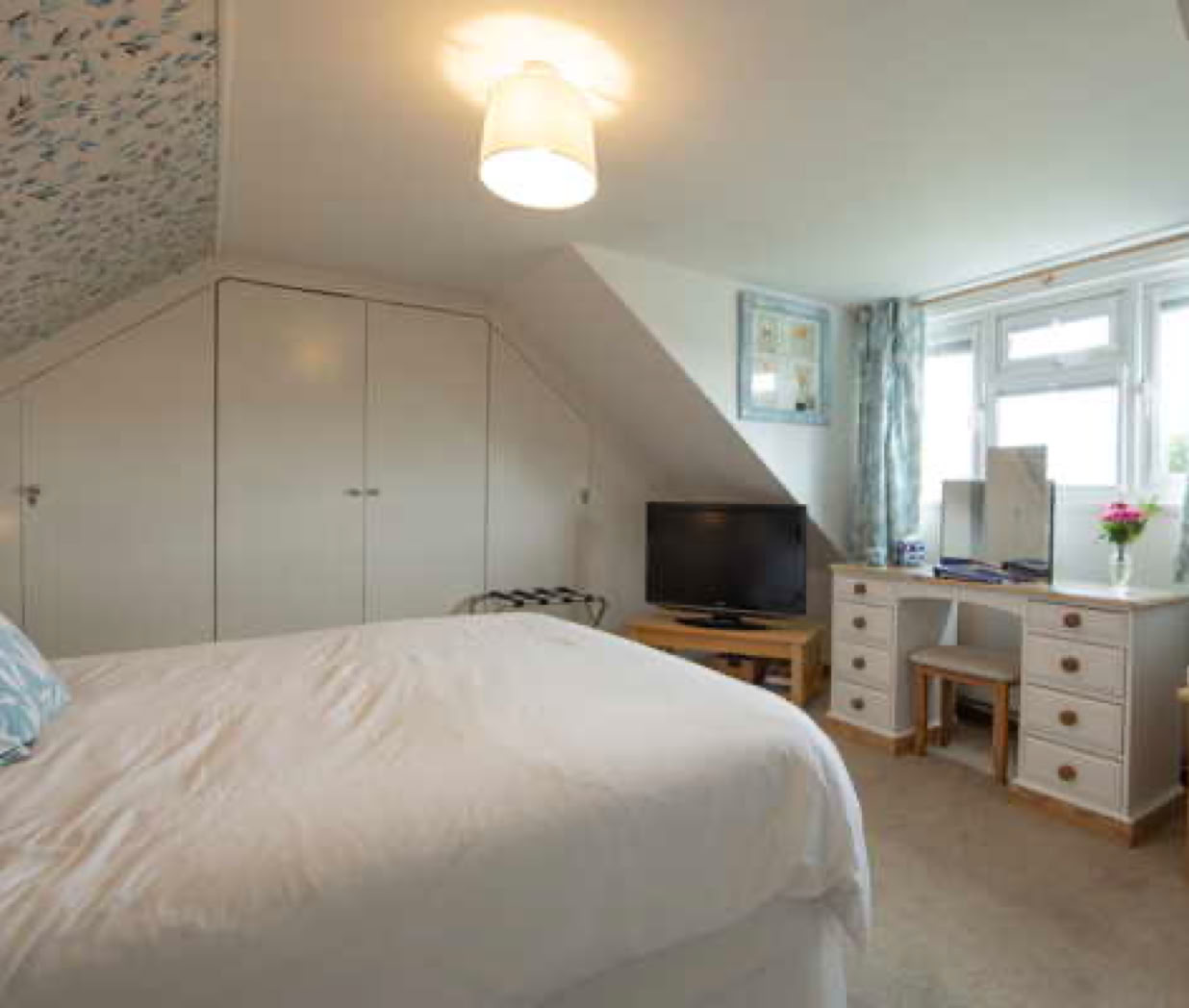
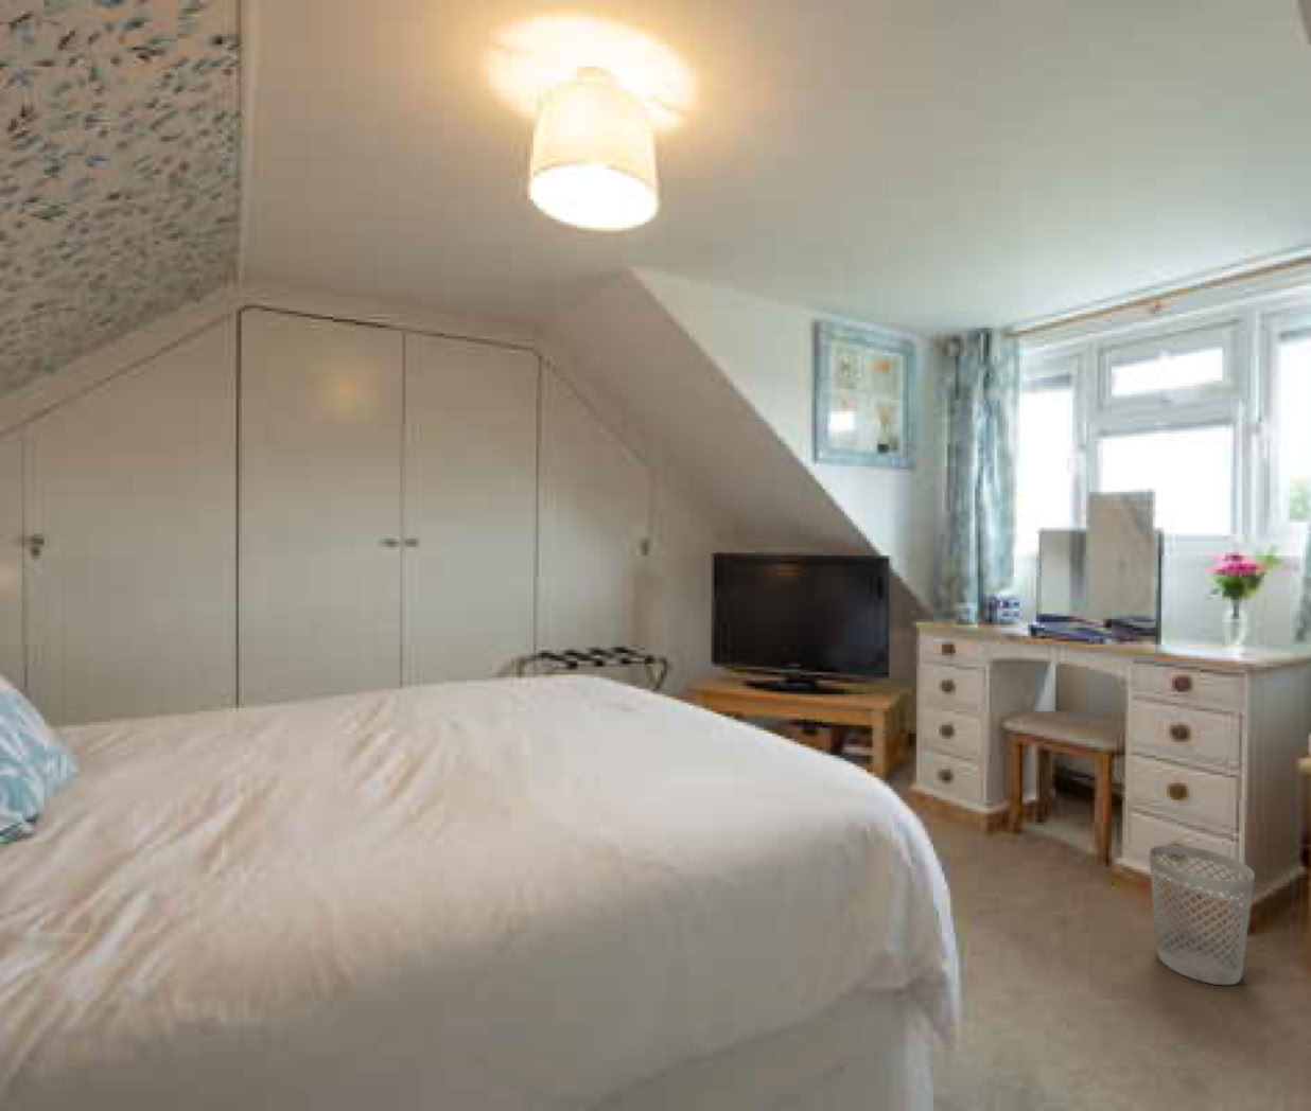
+ wastebasket [1148,844,1256,986]
